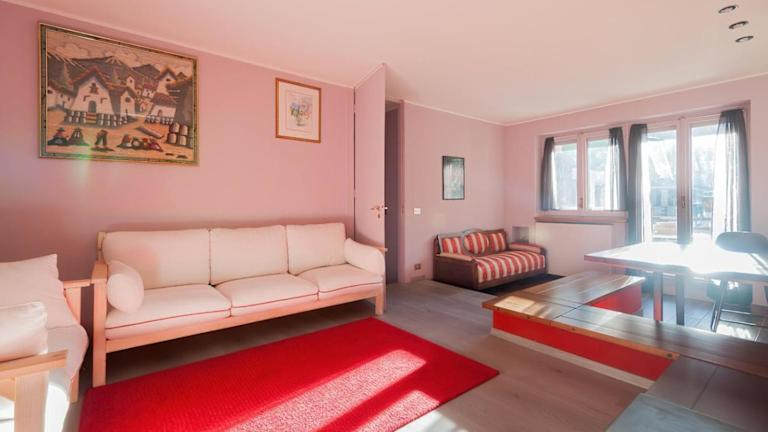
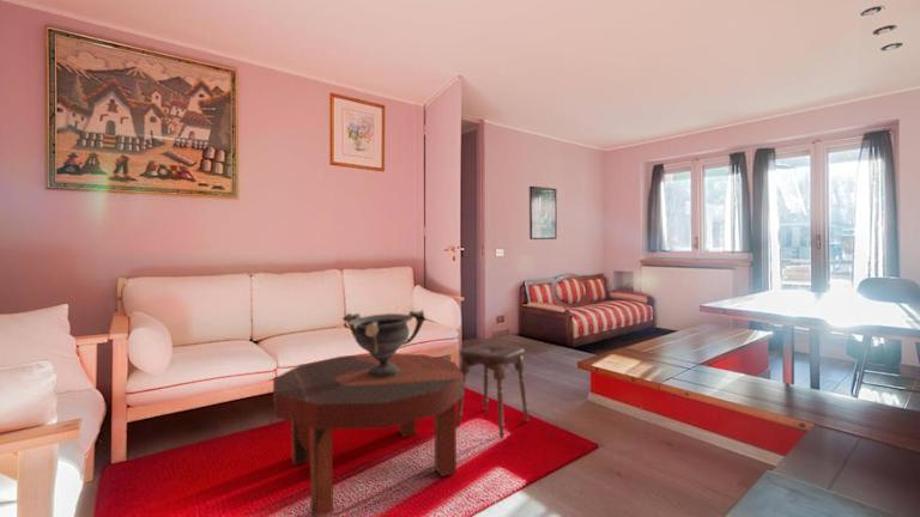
+ stool [456,342,529,440]
+ coffee table [272,352,465,517]
+ decorative bowl [341,309,428,378]
